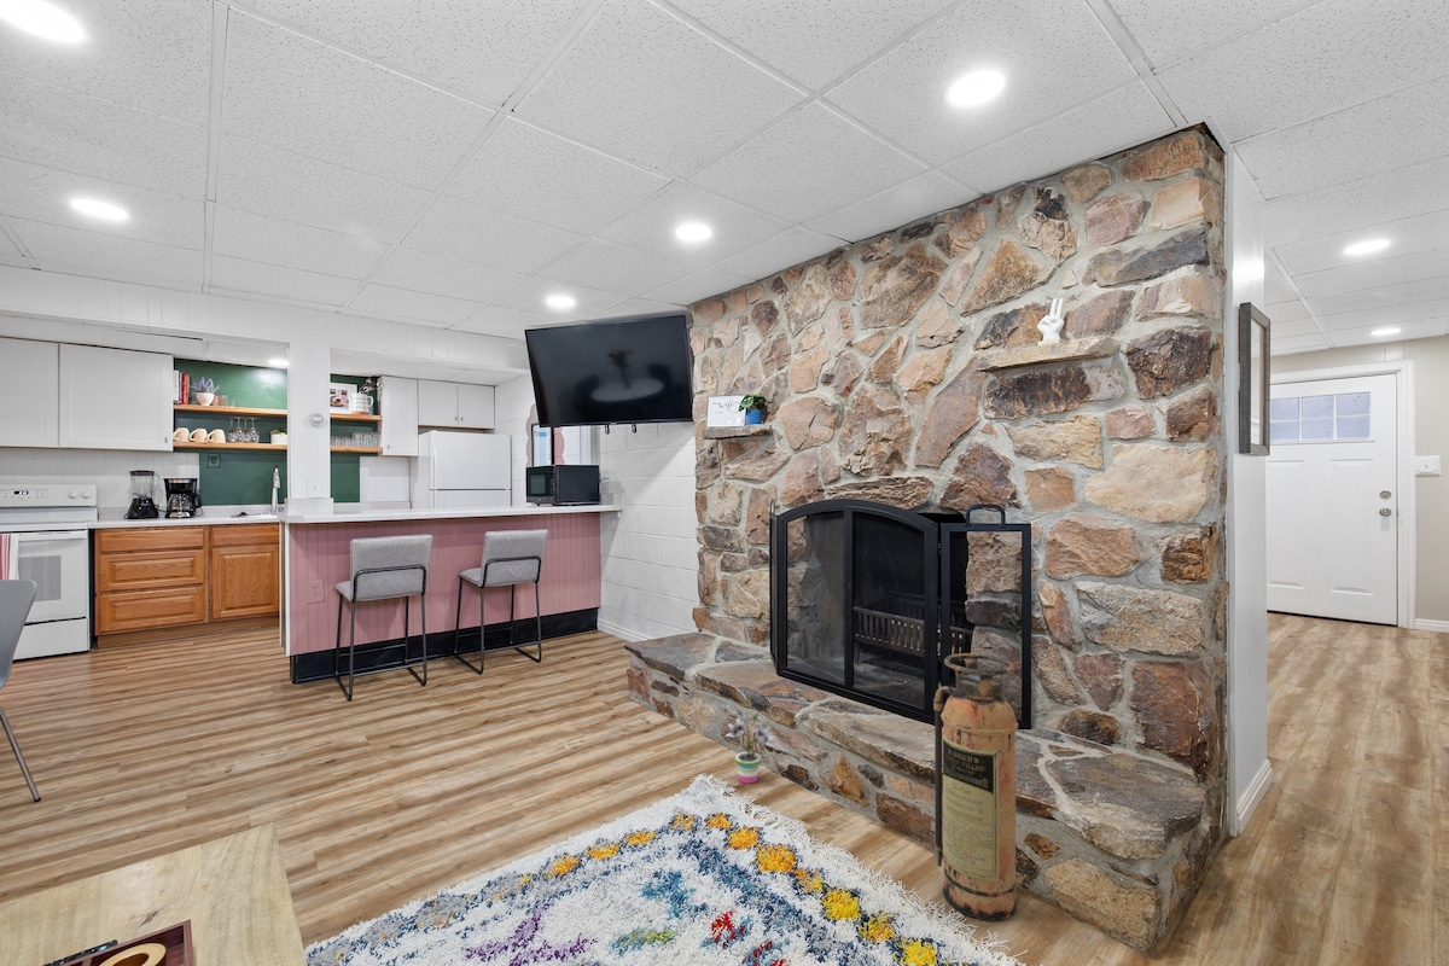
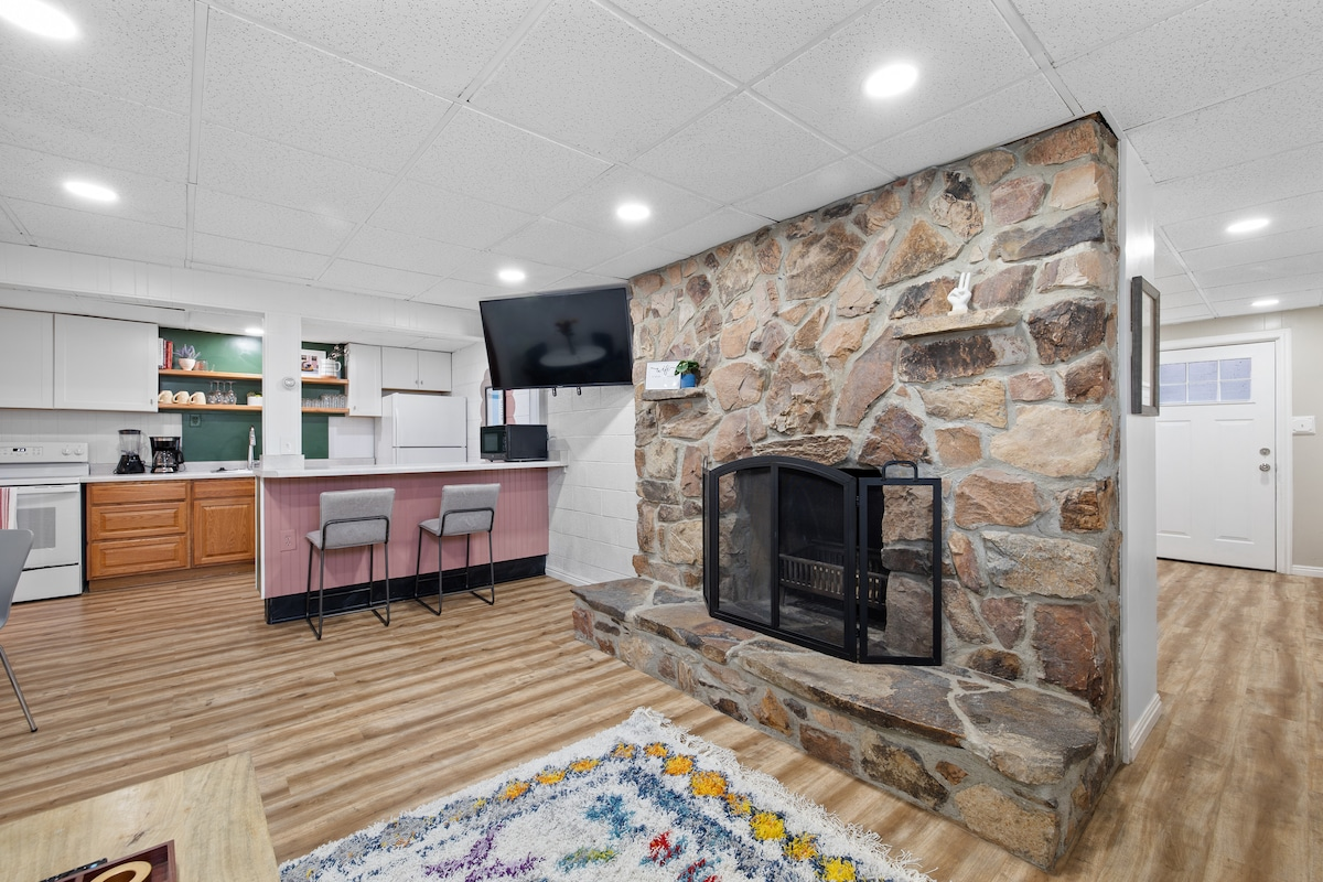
- potted plant [724,696,775,785]
- fire extinguisher [932,652,1019,923]
